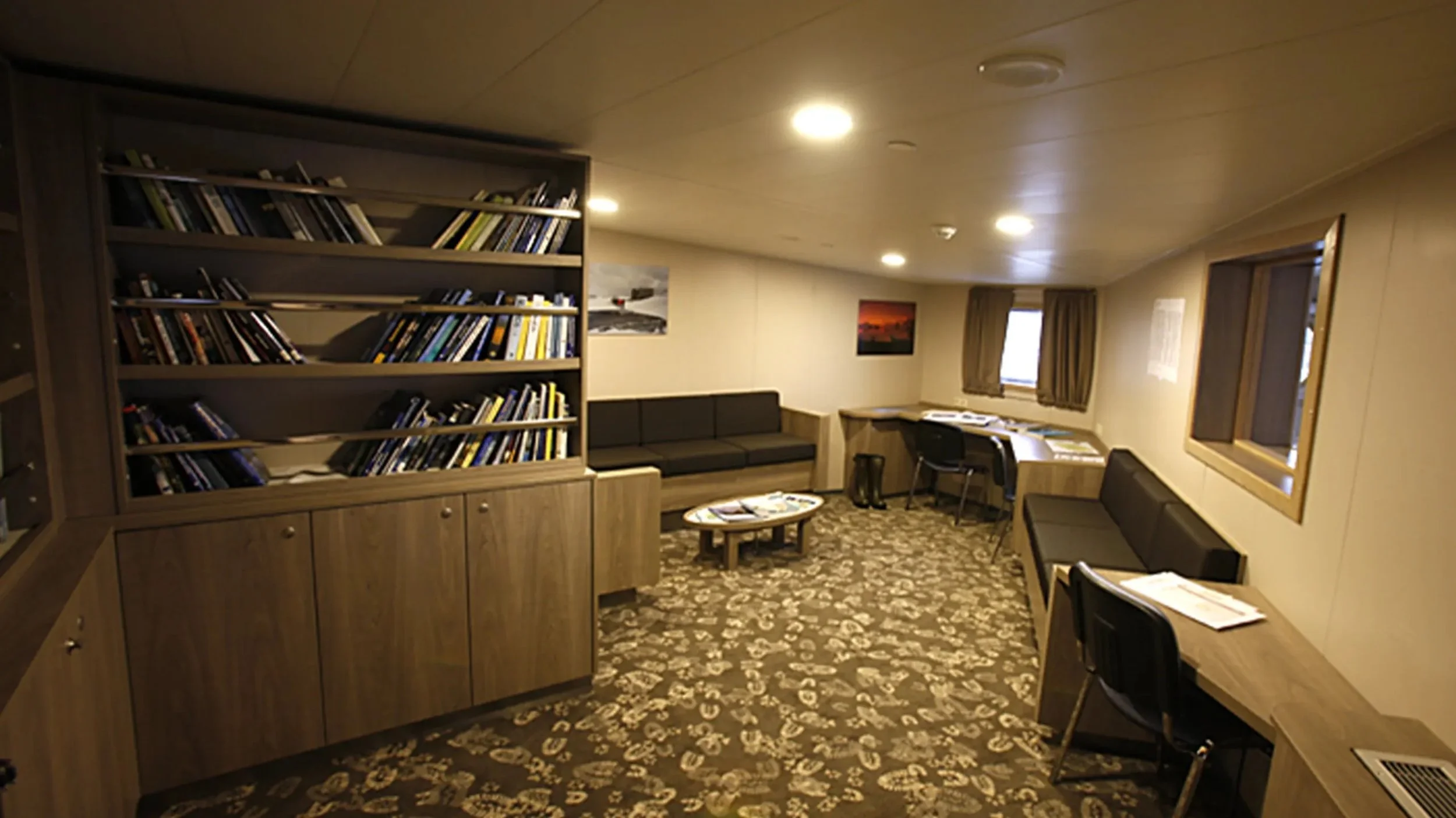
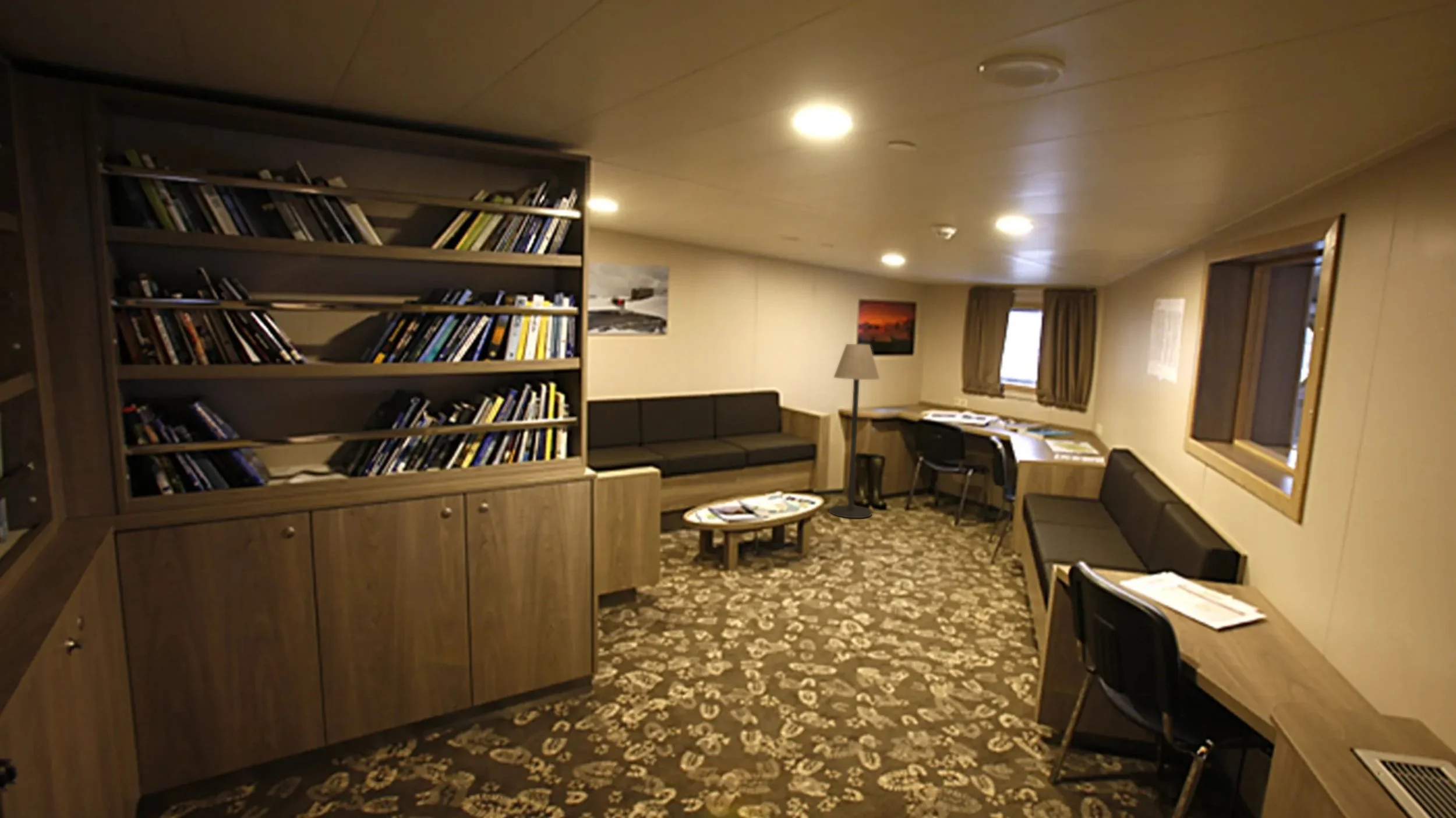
+ floor lamp [828,343,880,519]
